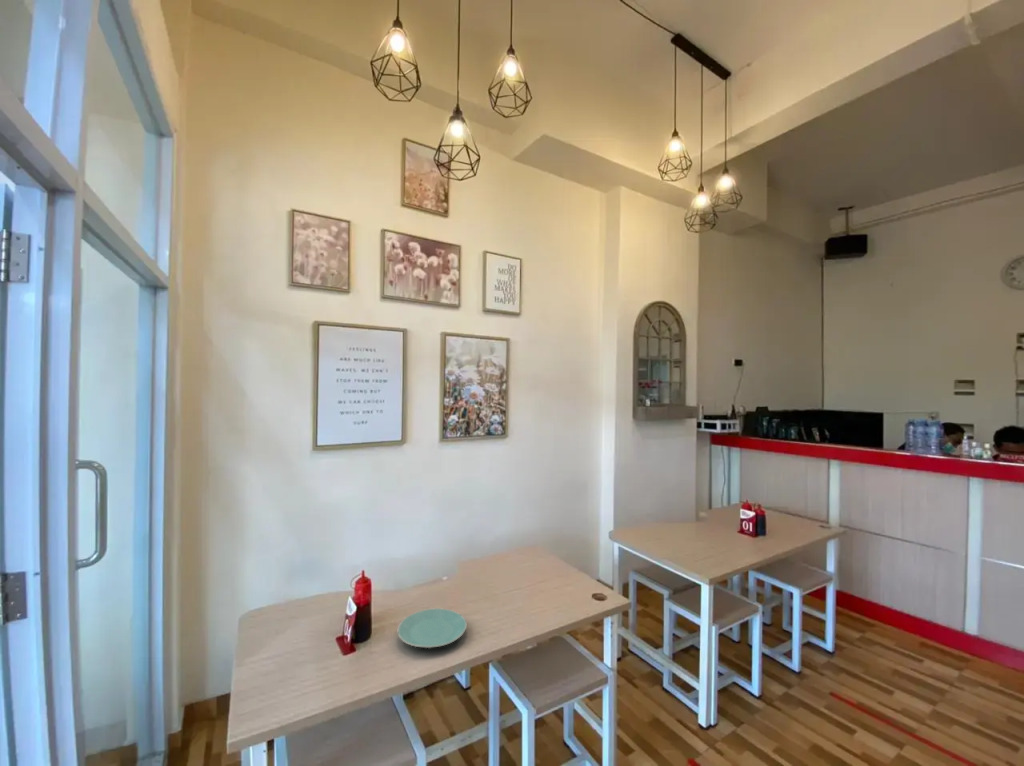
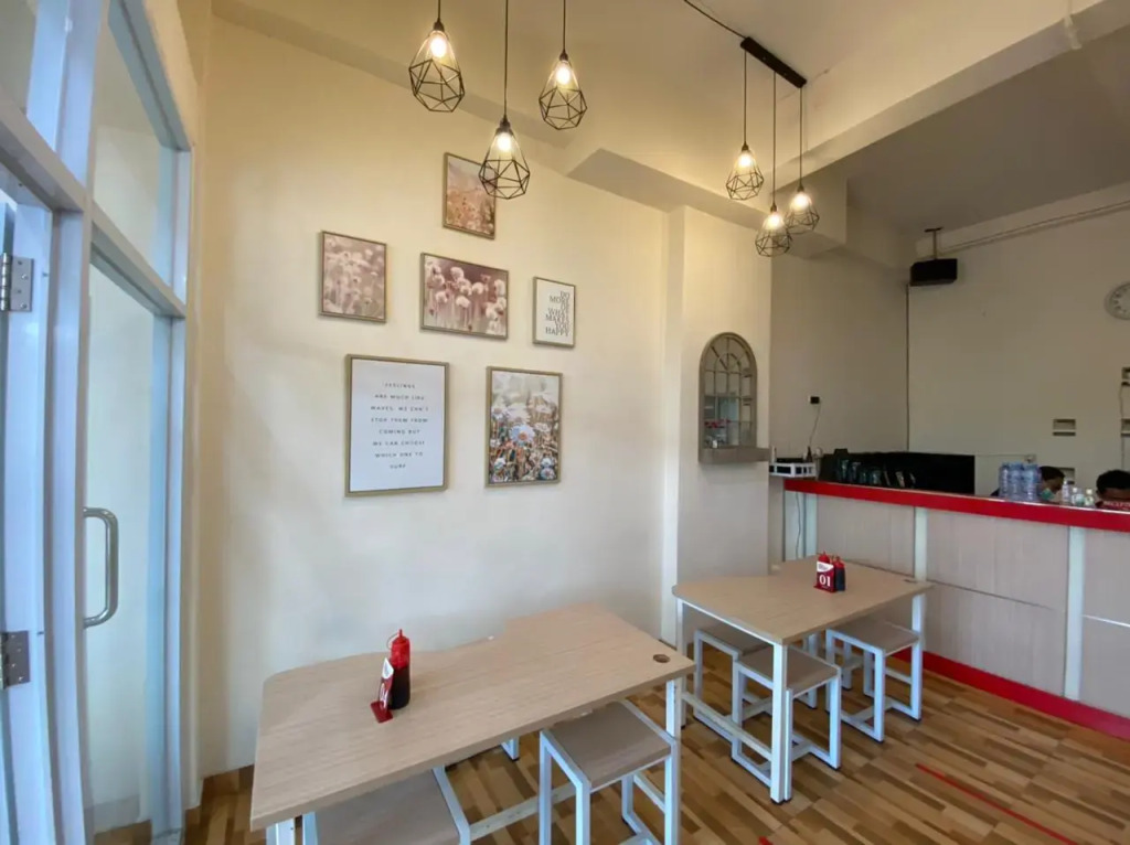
- plate [397,607,468,649]
